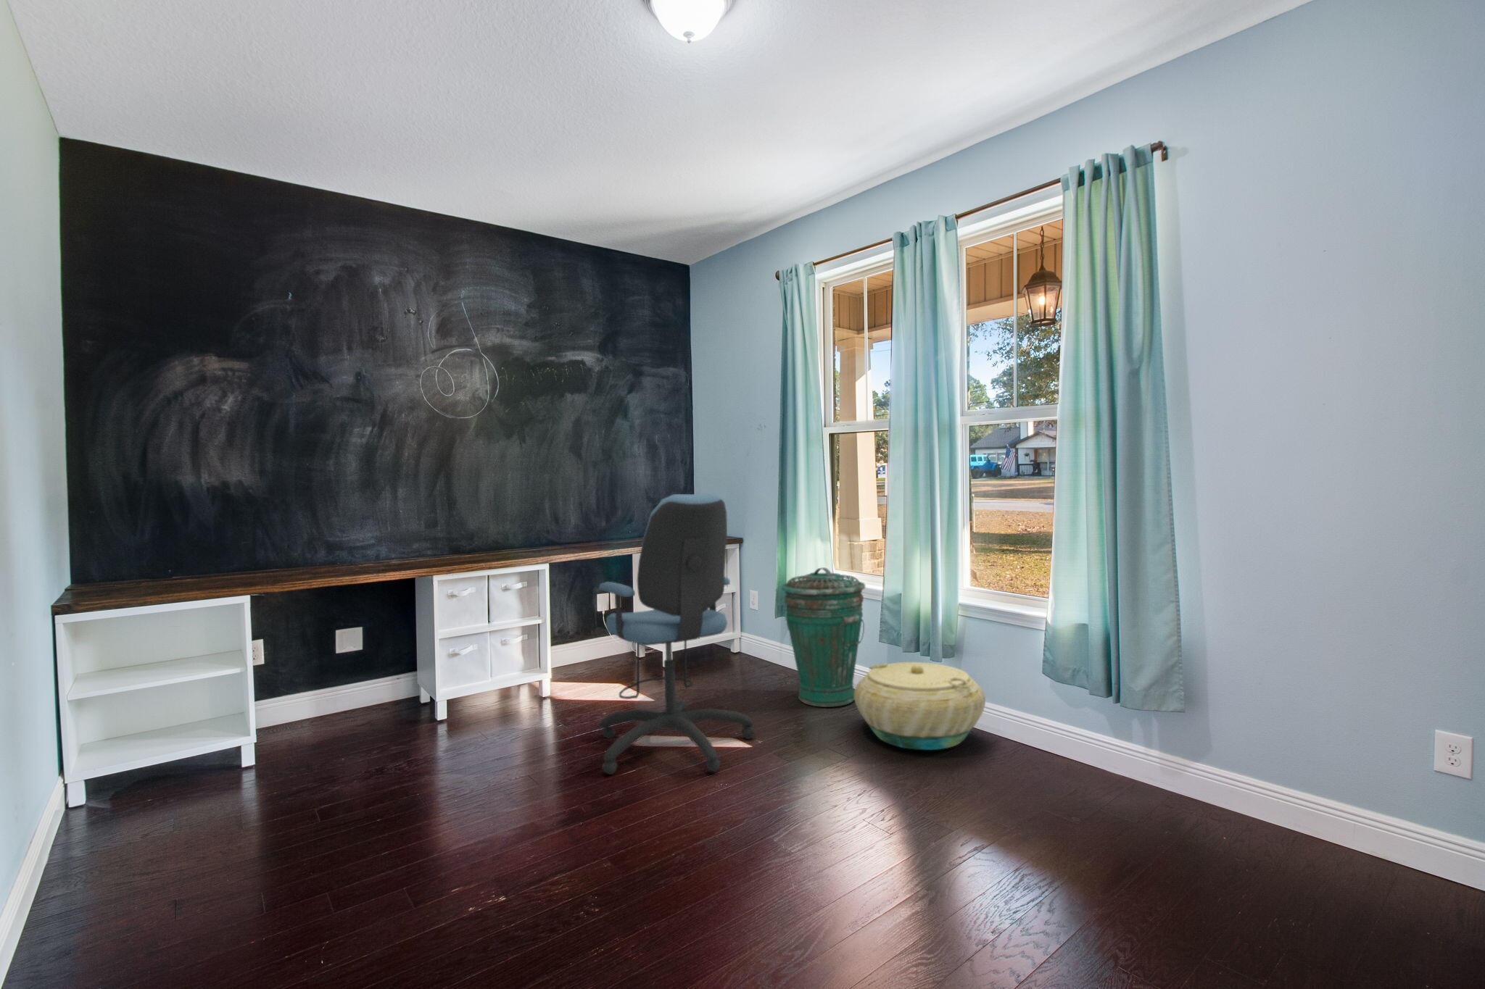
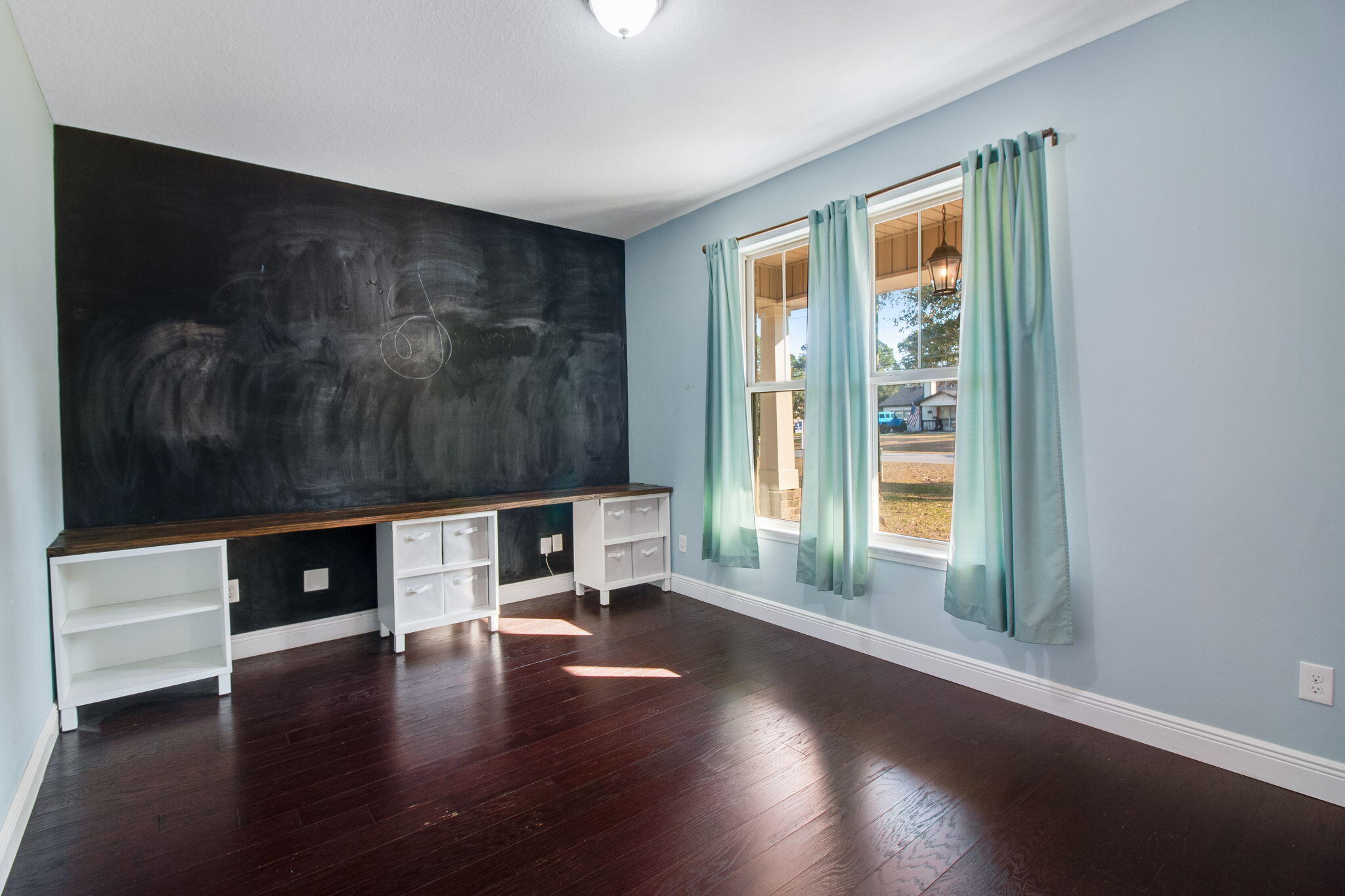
- office chair [597,492,756,775]
- trash can [781,566,866,708]
- basket [855,661,986,751]
